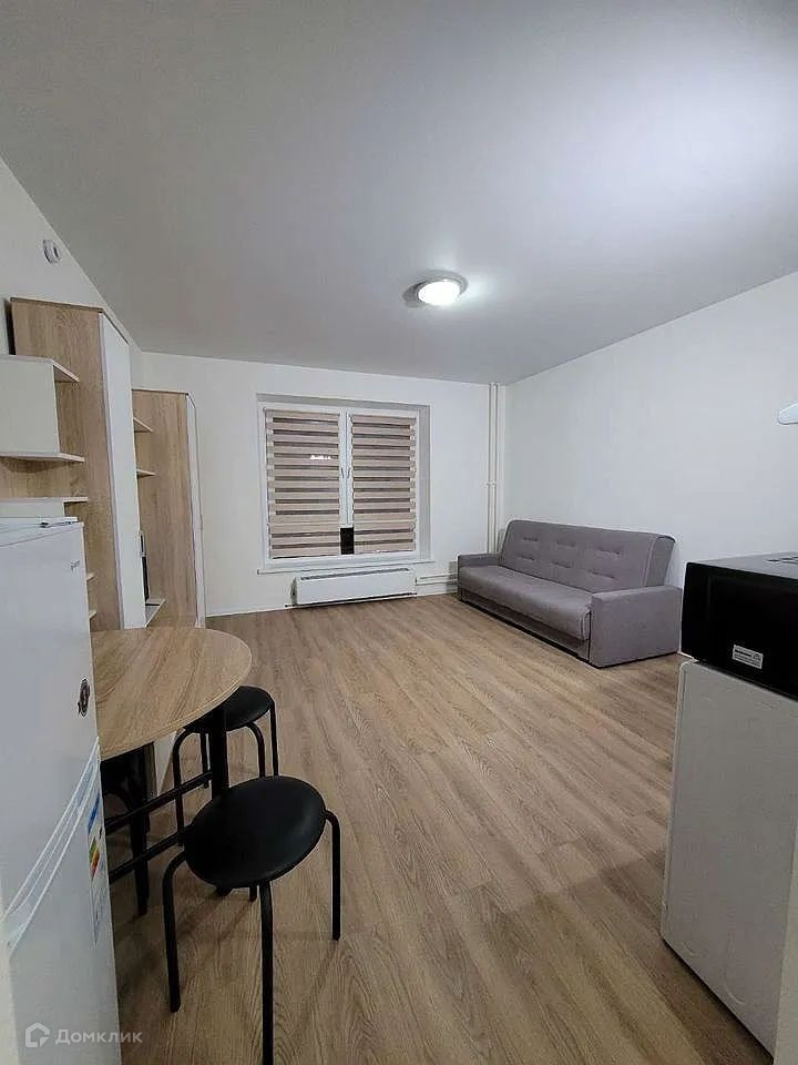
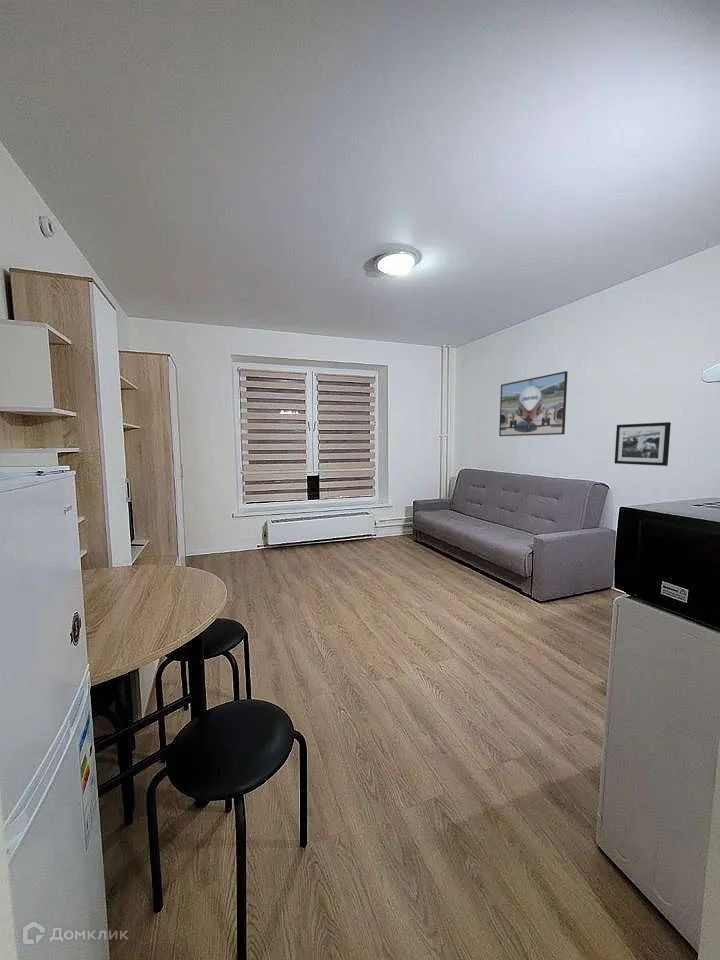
+ picture frame [614,421,672,467]
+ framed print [498,370,569,437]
